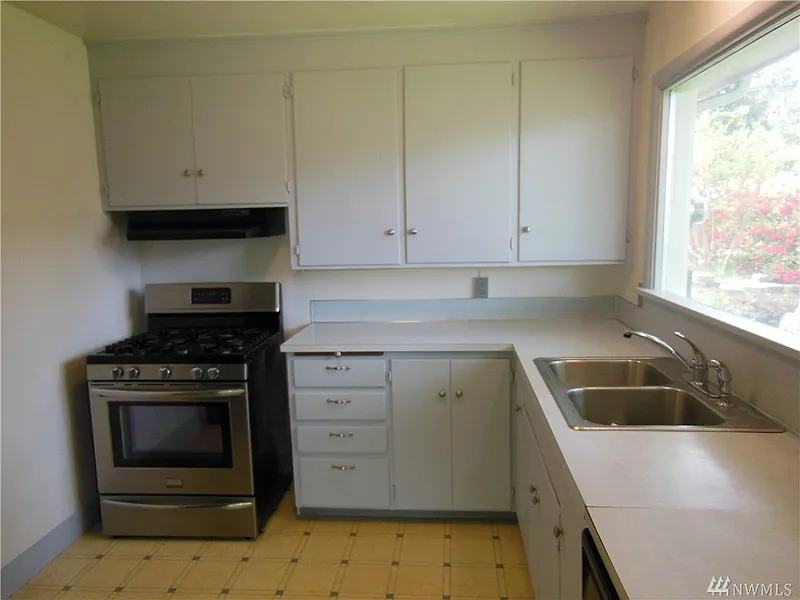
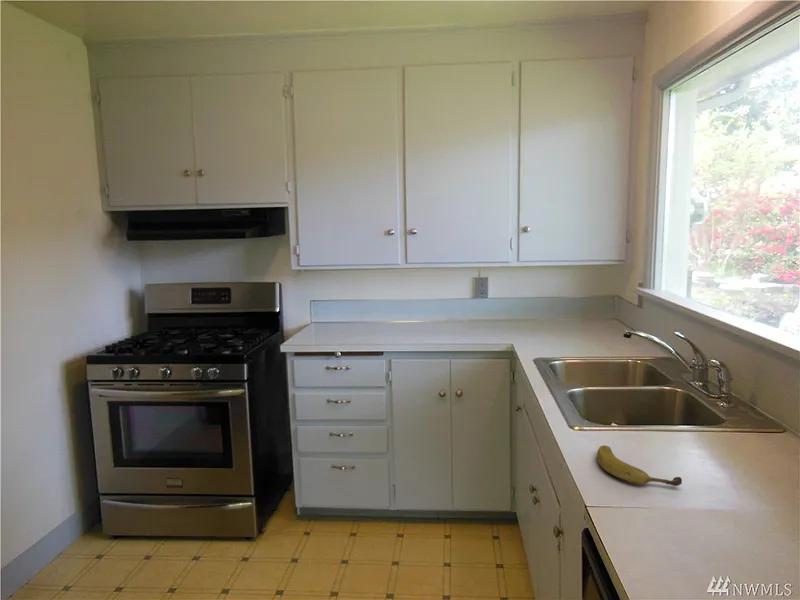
+ fruit [596,445,683,487]
